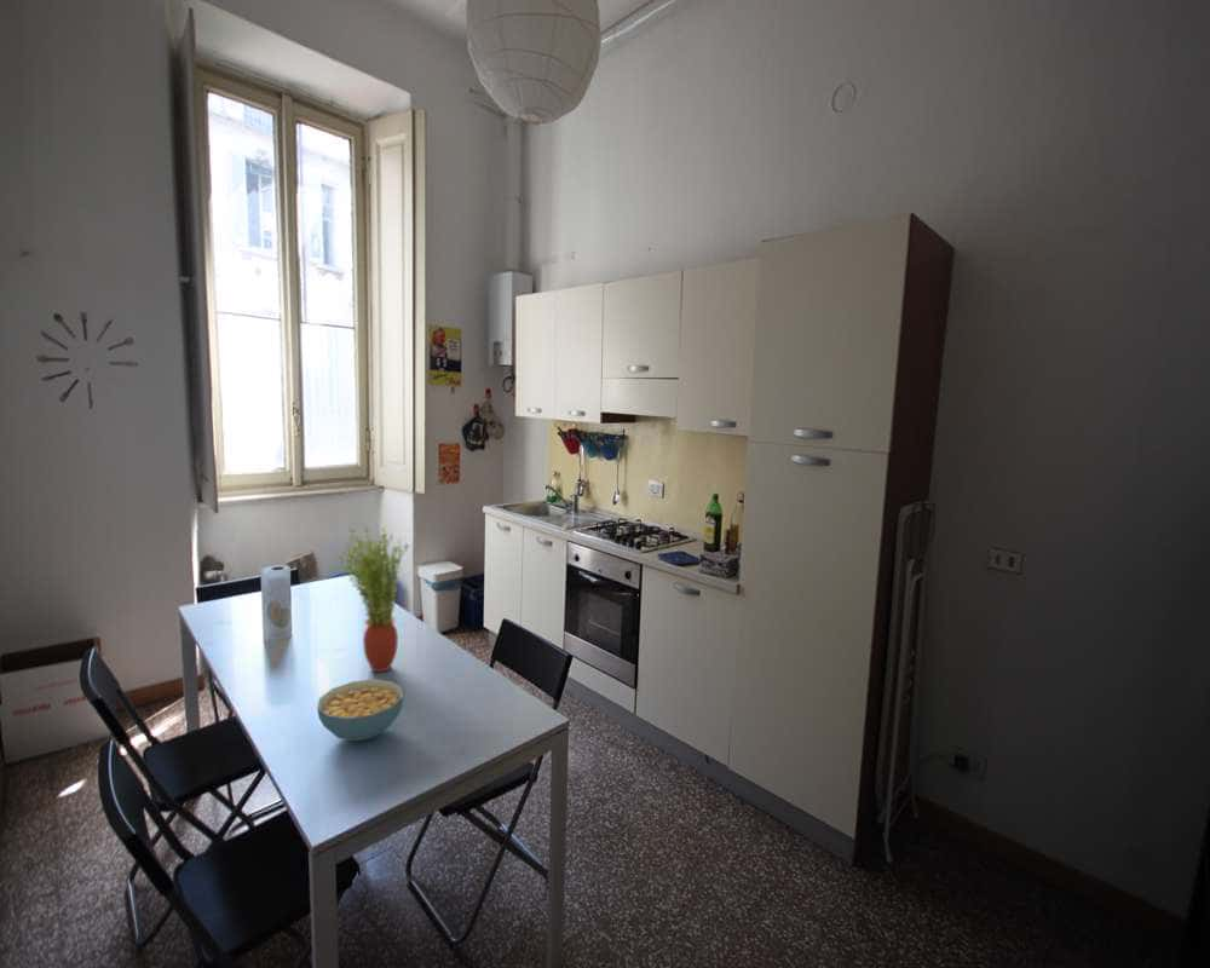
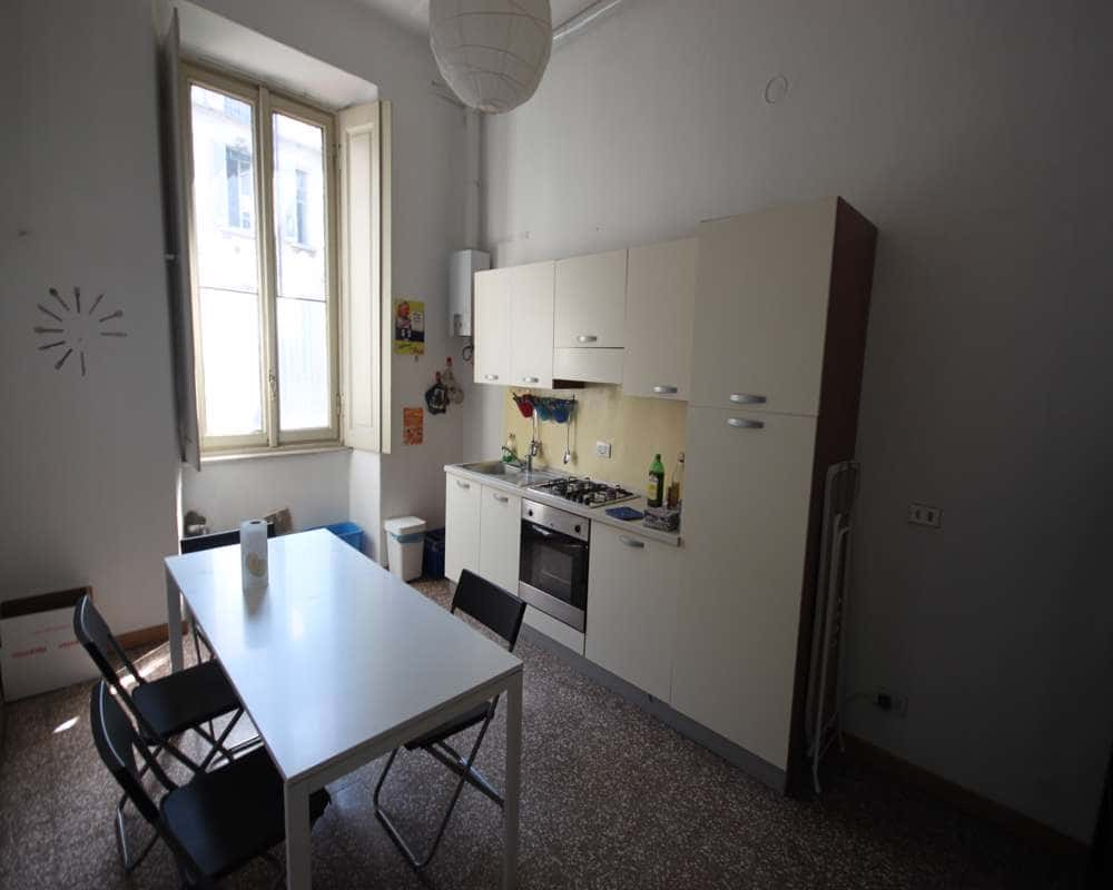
- cereal bowl [316,678,404,742]
- potted plant [338,524,410,673]
